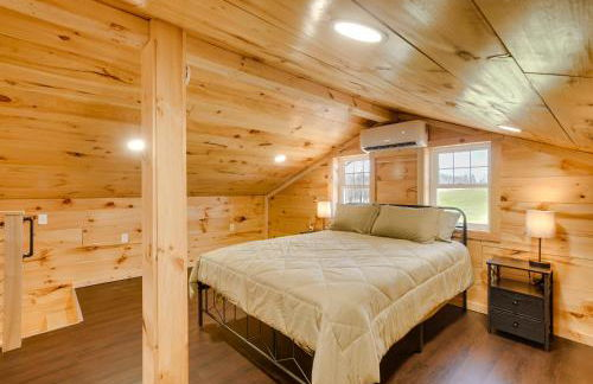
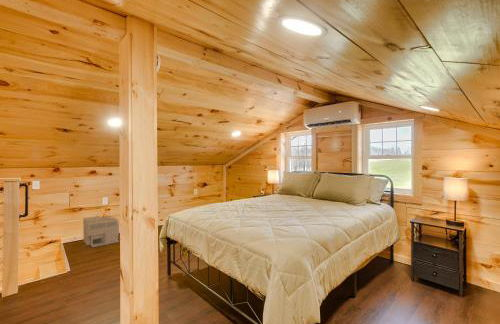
+ architectural model [82,215,120,248]
